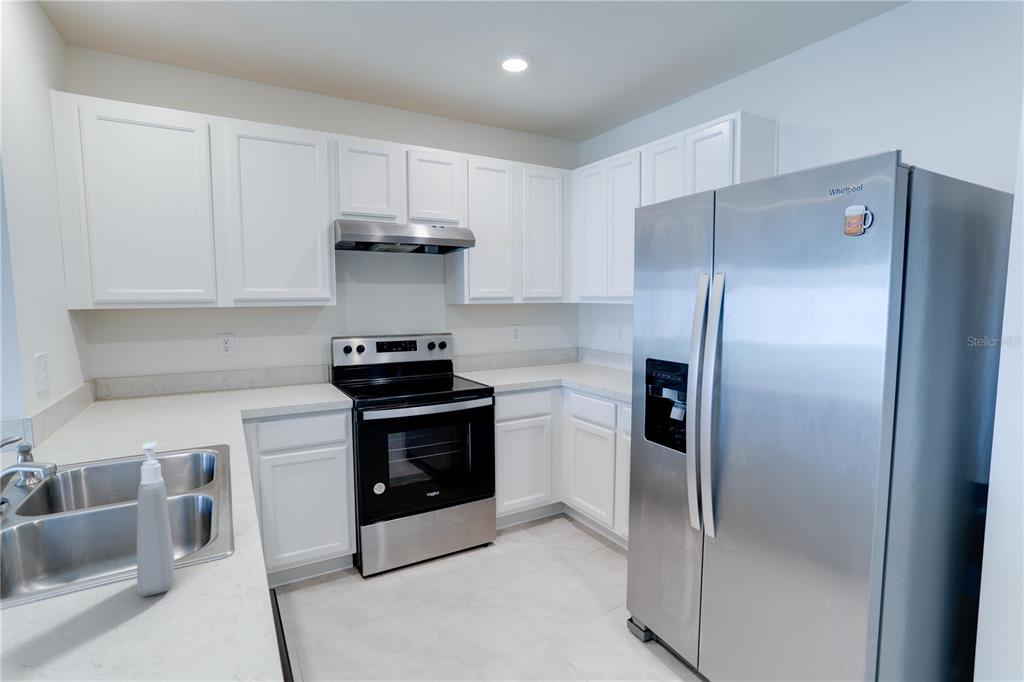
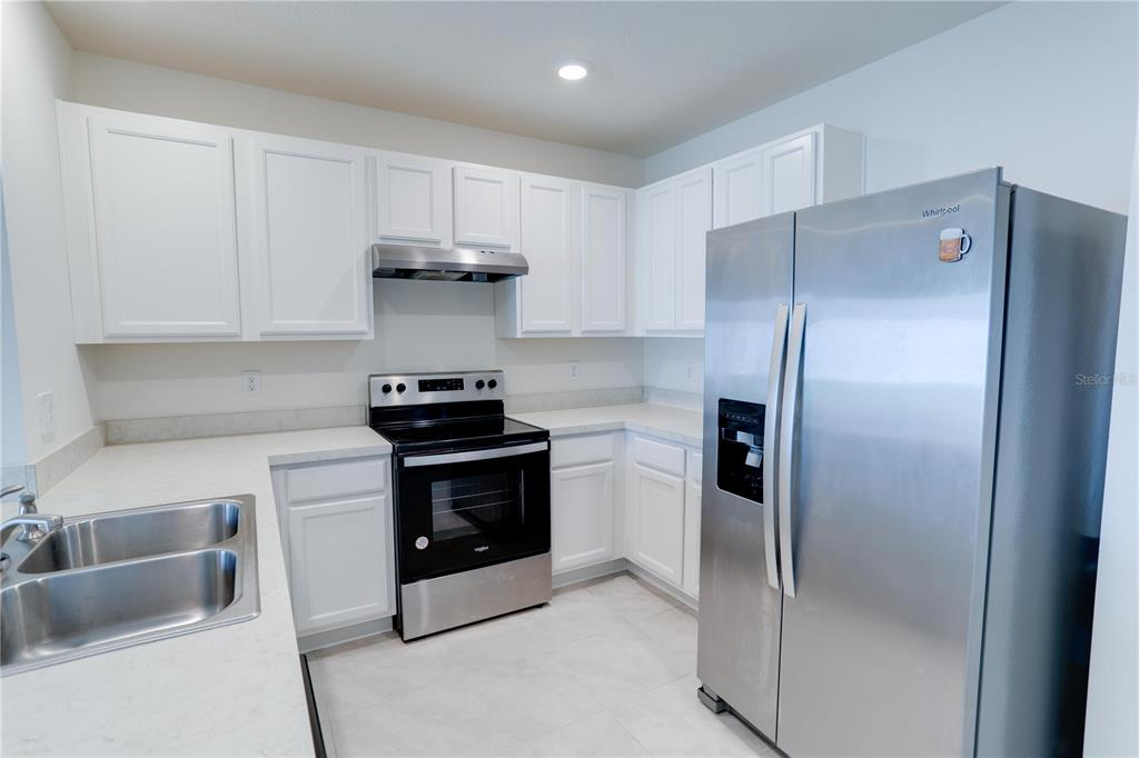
- soap dispenser [136,441,175,597]
